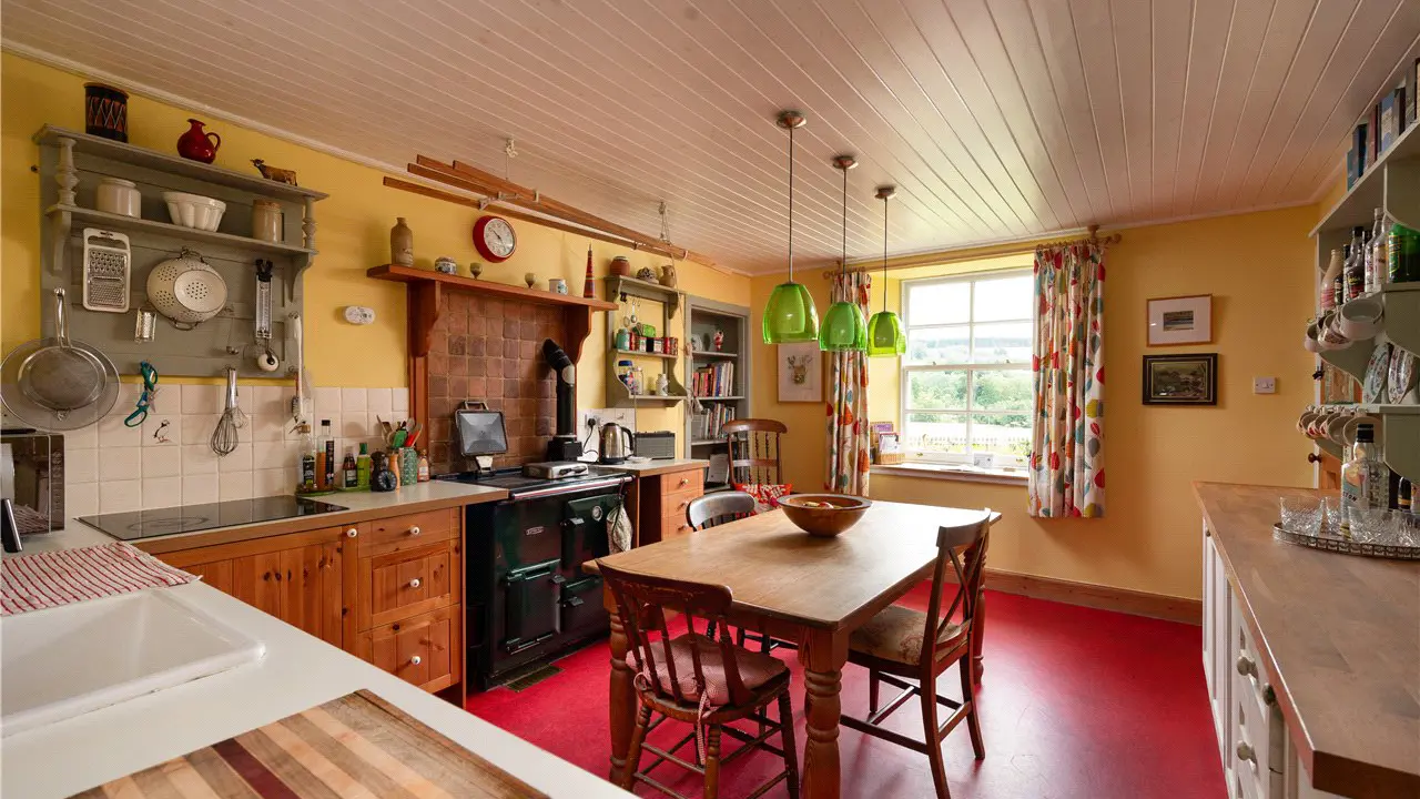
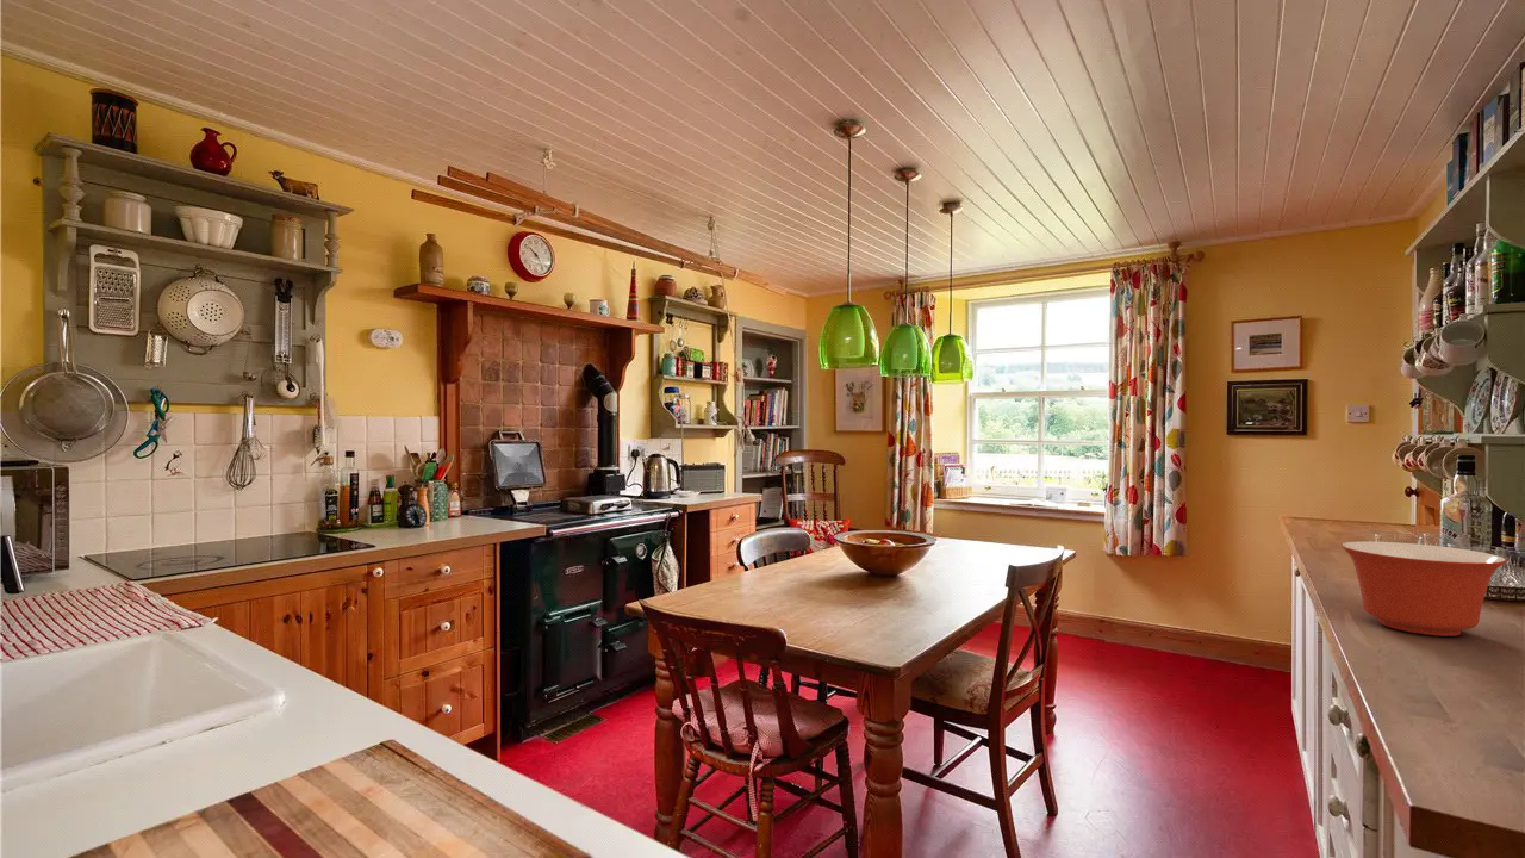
+ mixing bowl [1340,540,1508,638]
